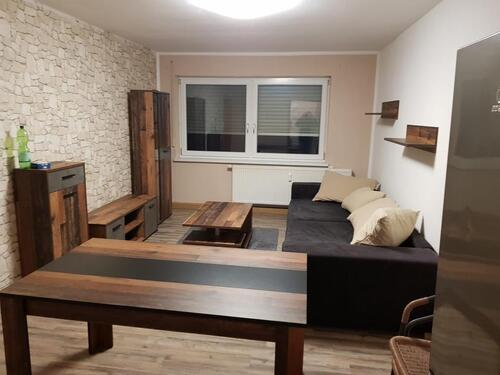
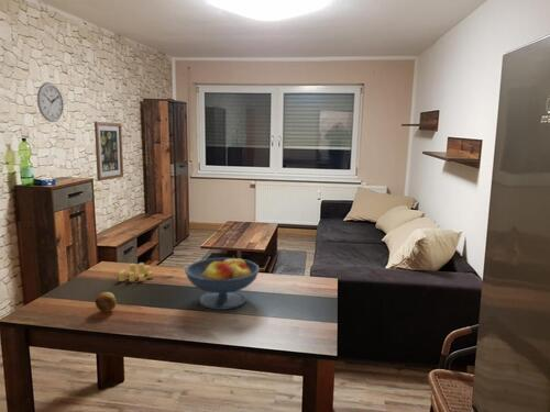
+ candle [118,261,155,282]
+ wall art [94,121,124,182]
+ fruit bowl [184,254,261,311]
+ fruit [94,291,118,313]
+ wall clock [36,81,65,123]
